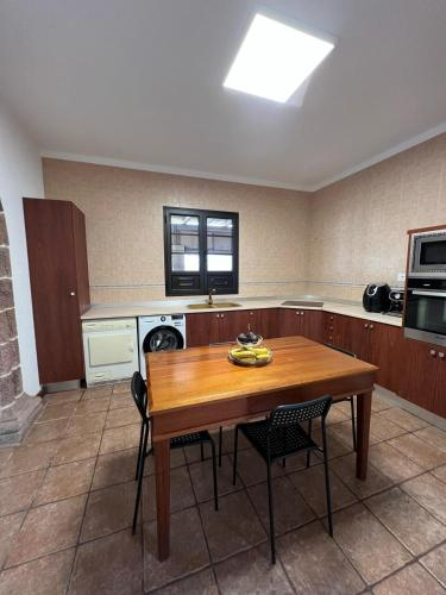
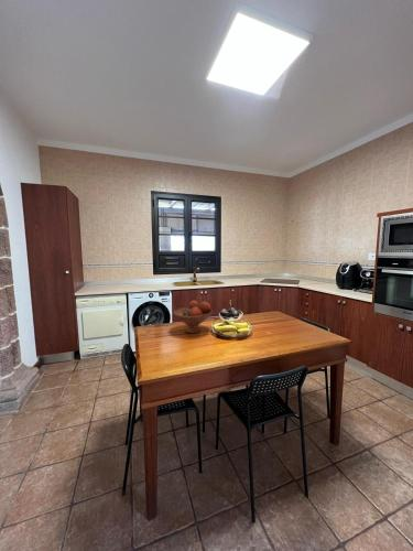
+ fruit bowl [172,300,214,334]
